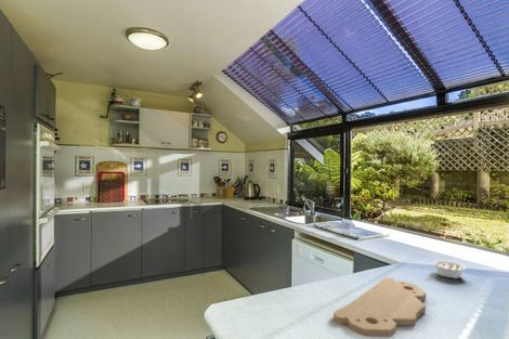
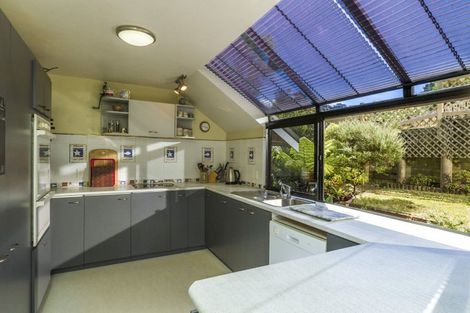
- legume [431,259,467,279]
- cutting board [332,276,427,338]
